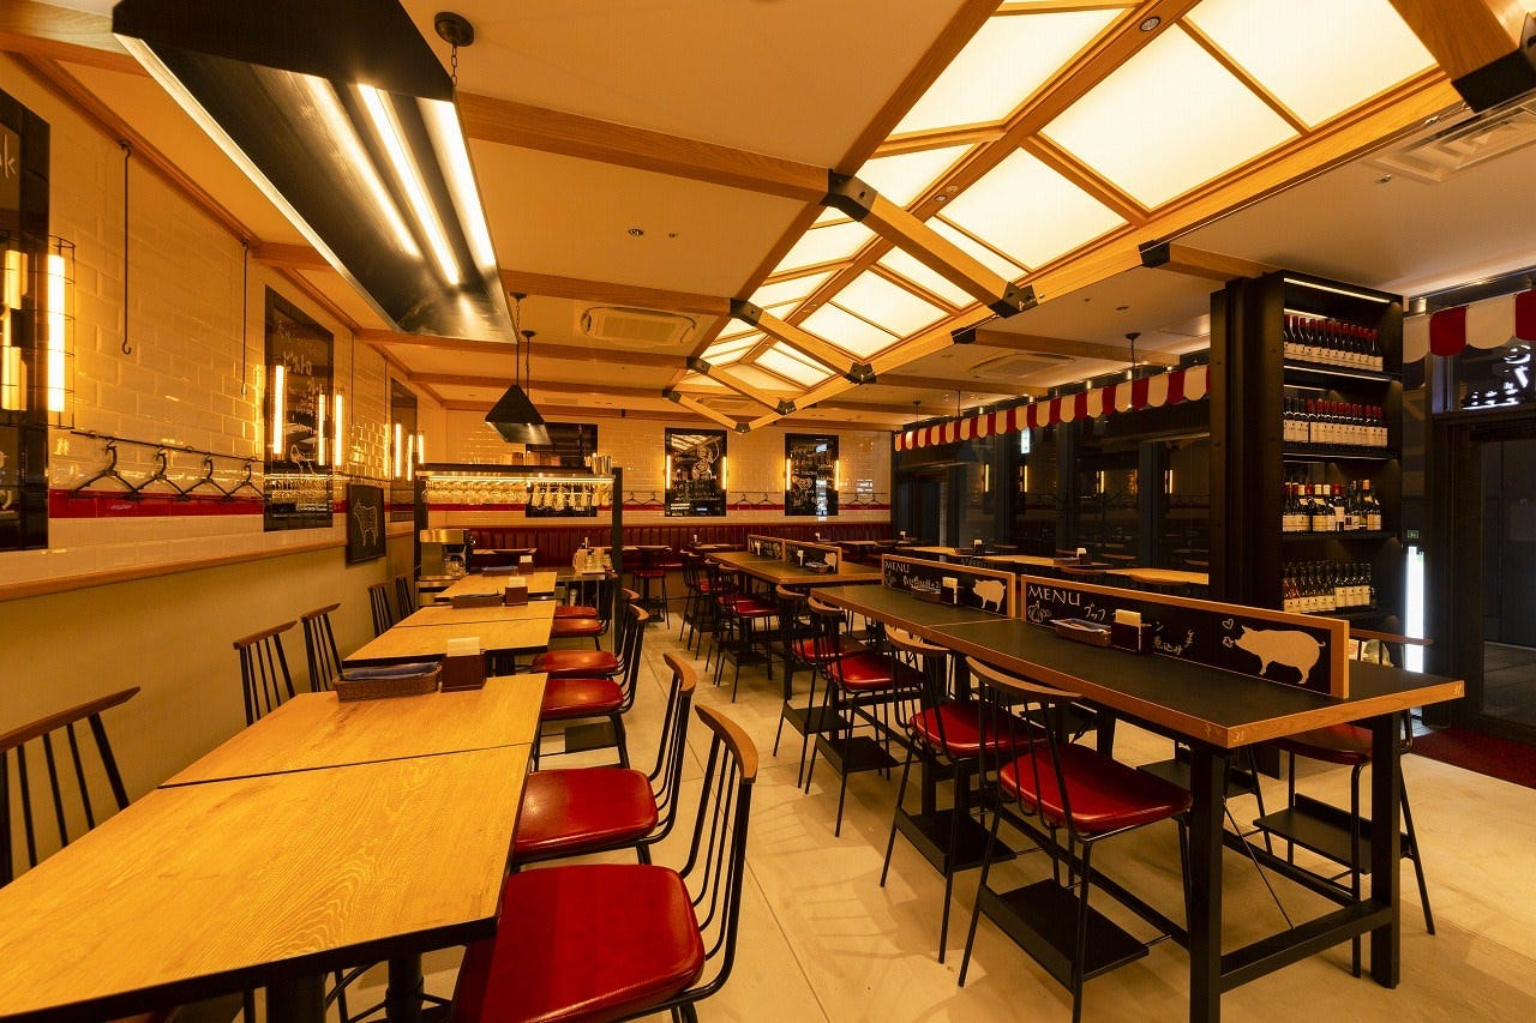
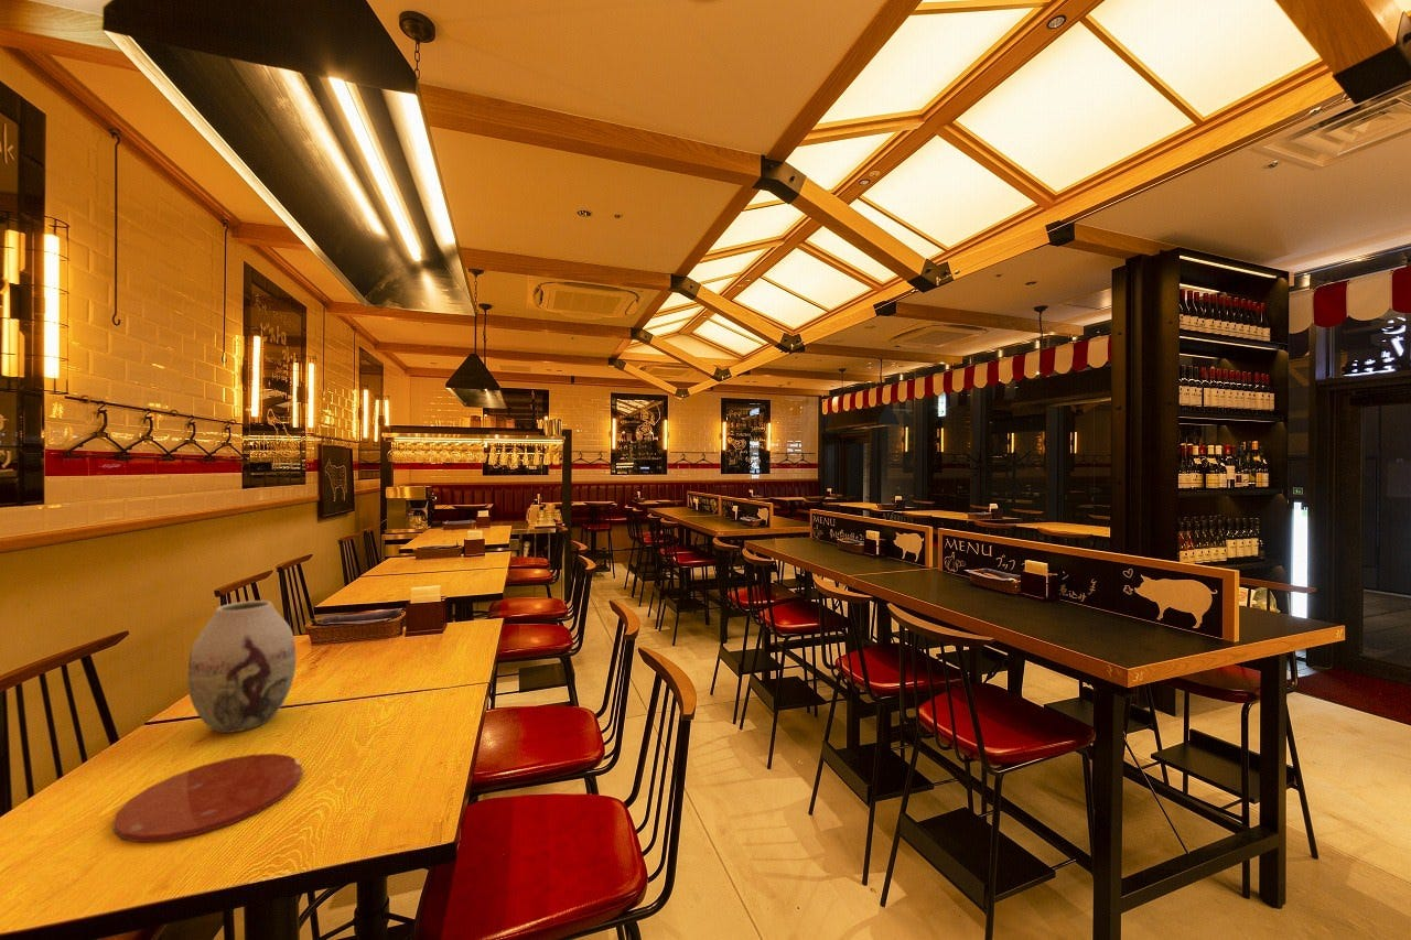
+ vase [186,599,298,734]
+ plate [112,753,303,843]
